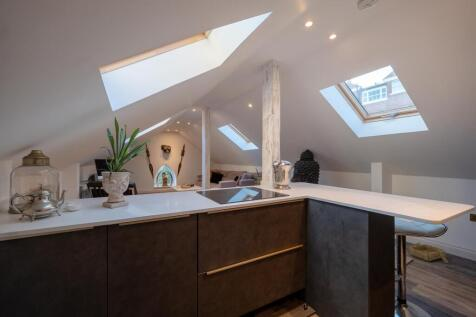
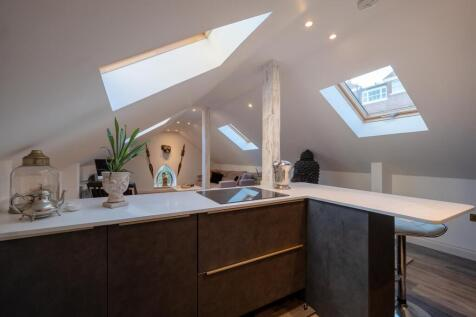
- wooden boat [406,242,449,264]
